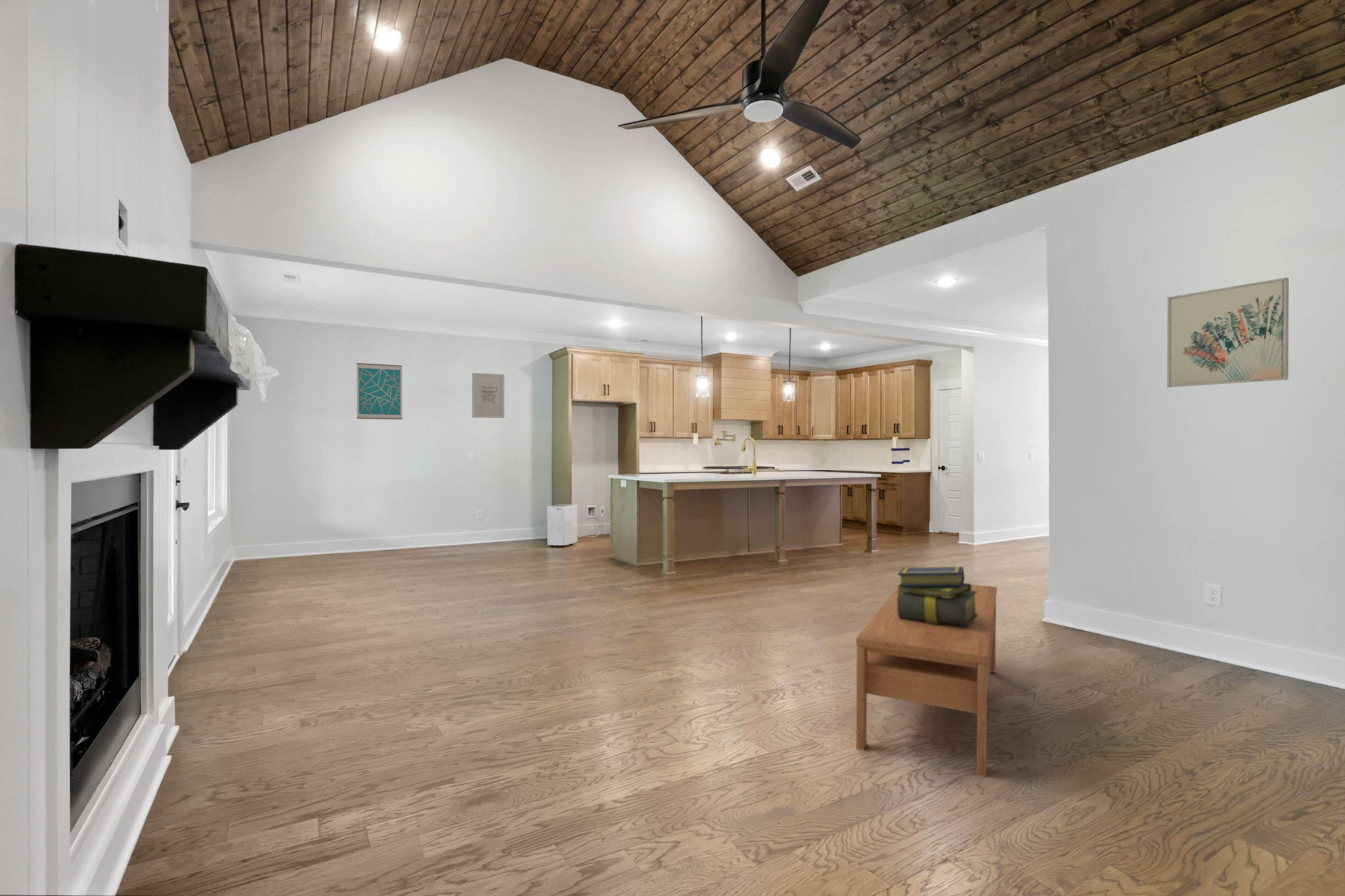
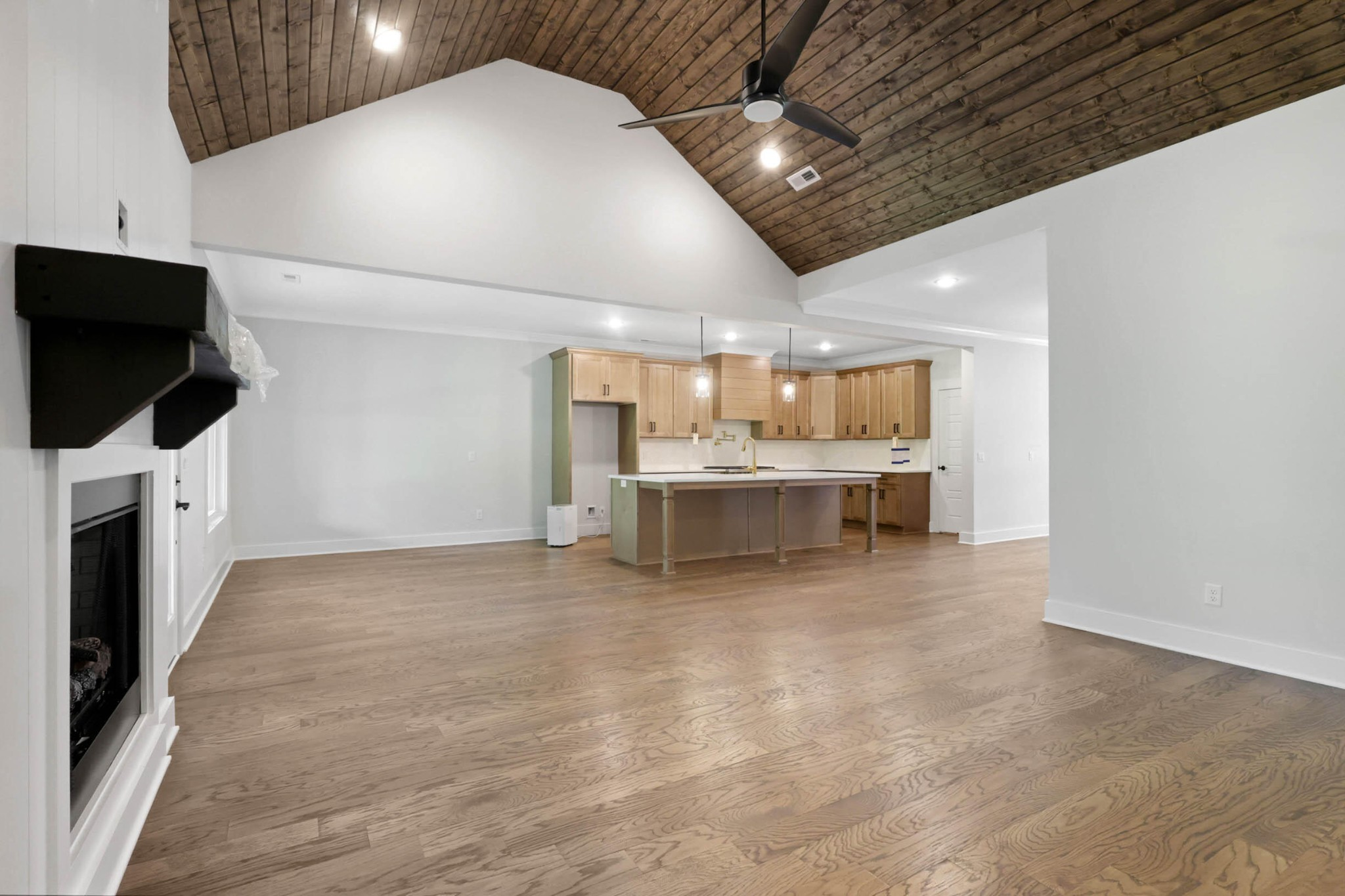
- wall art [472,372,505,419]
- stack of books [894,566,979,626]
- coffee table [855,584,998,778]
- wall art [356,362,403,420]
- wall art [1166,277,1289,388]
